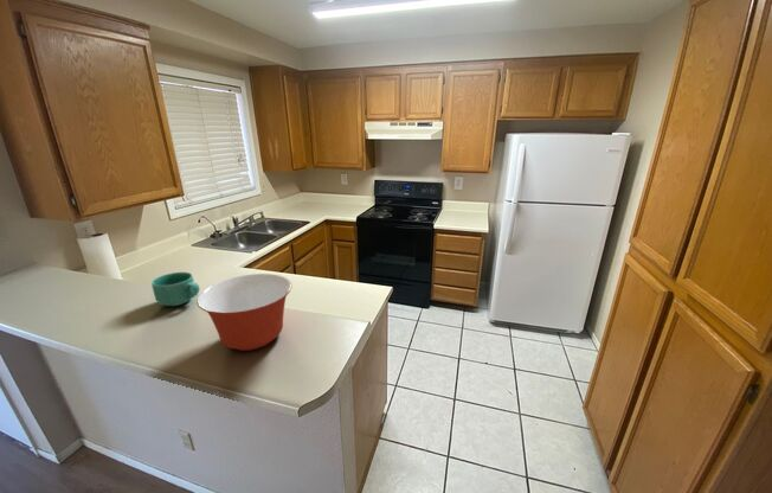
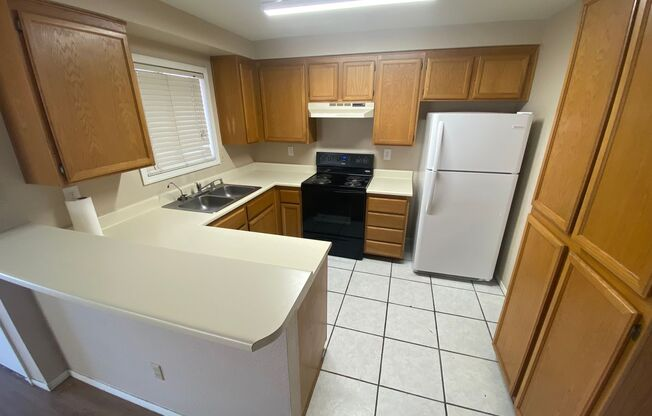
- mixing bowl [195,273,292,352]
- mug [150,271,201,307]
